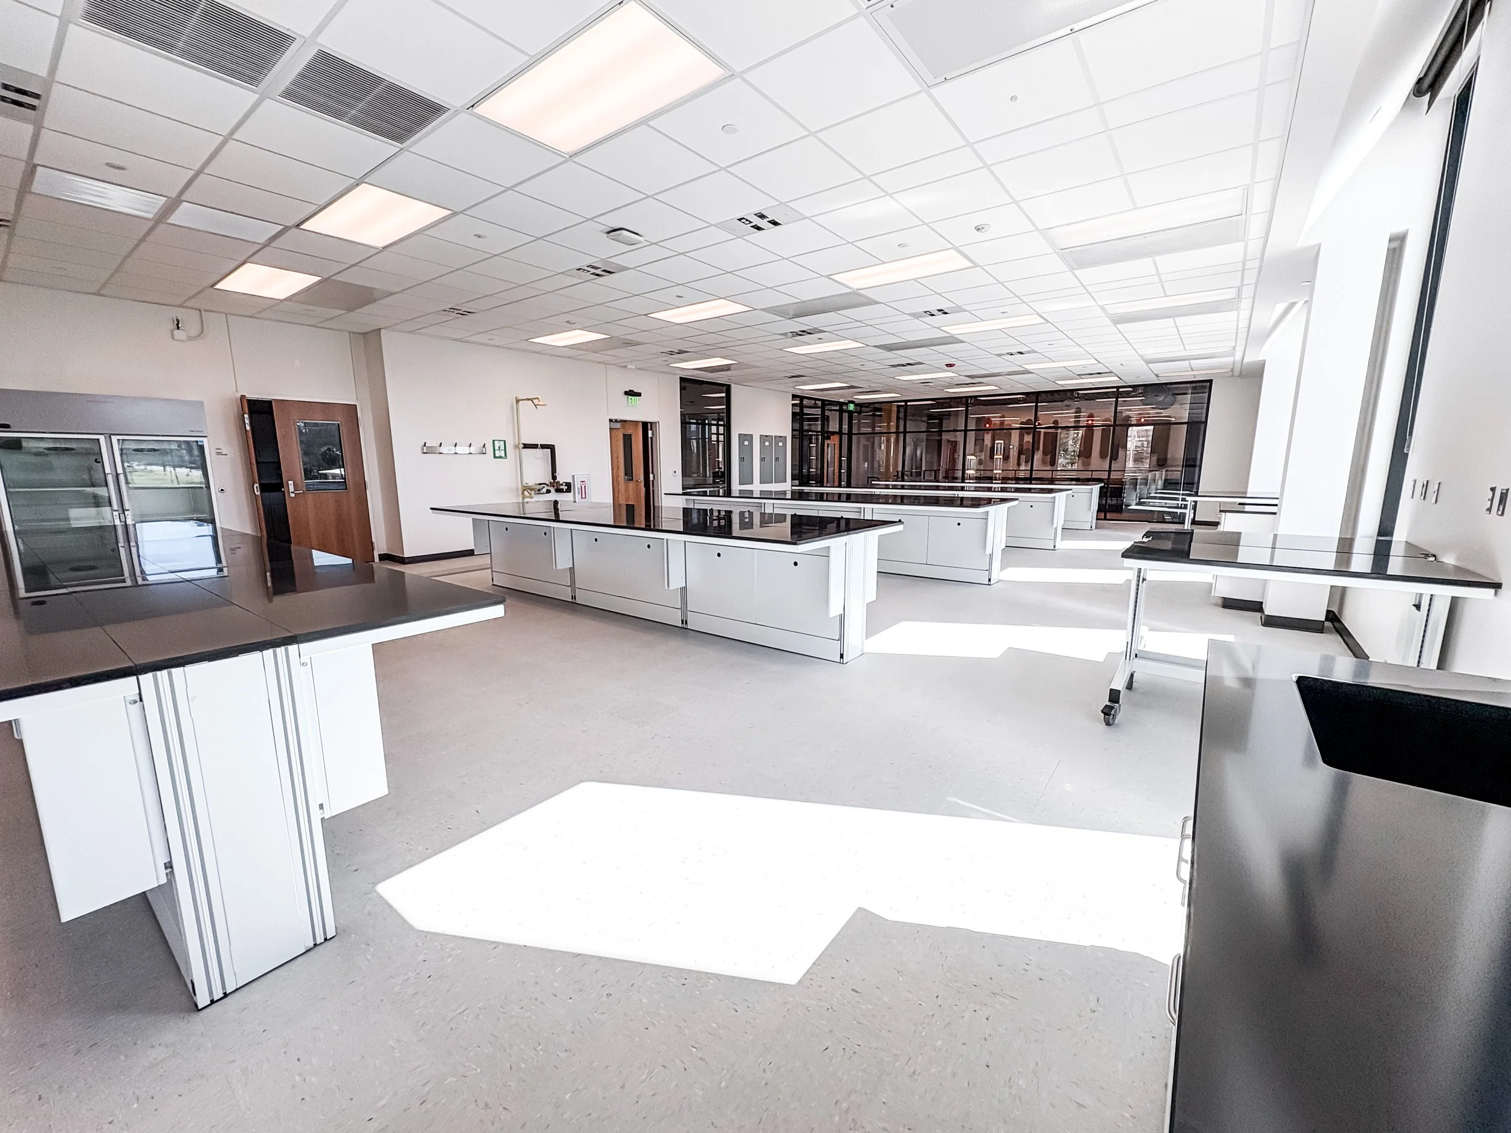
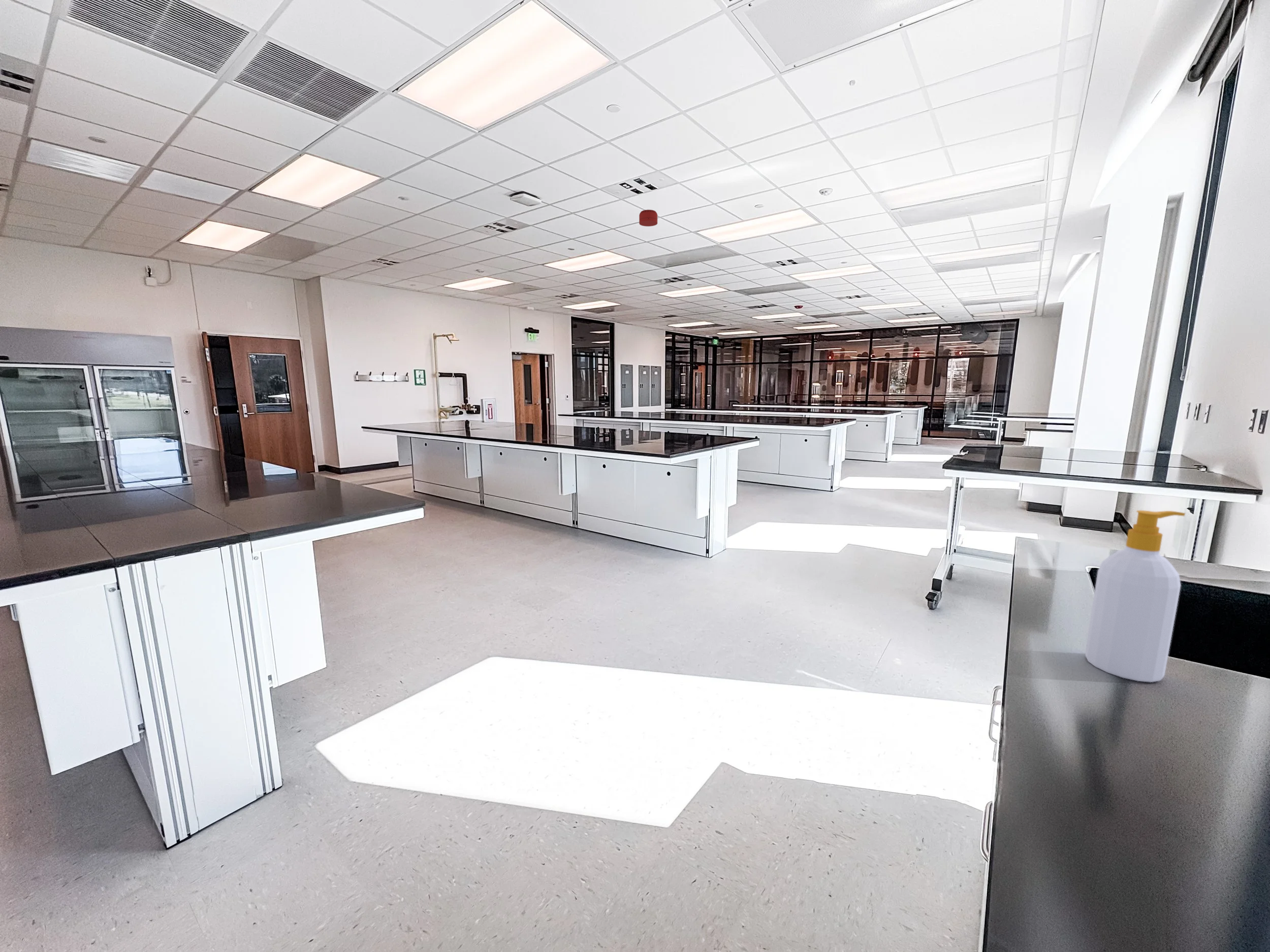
+ soap bottle [1085,510,1186,683]
+ smoke detector [639,209,658,227]
